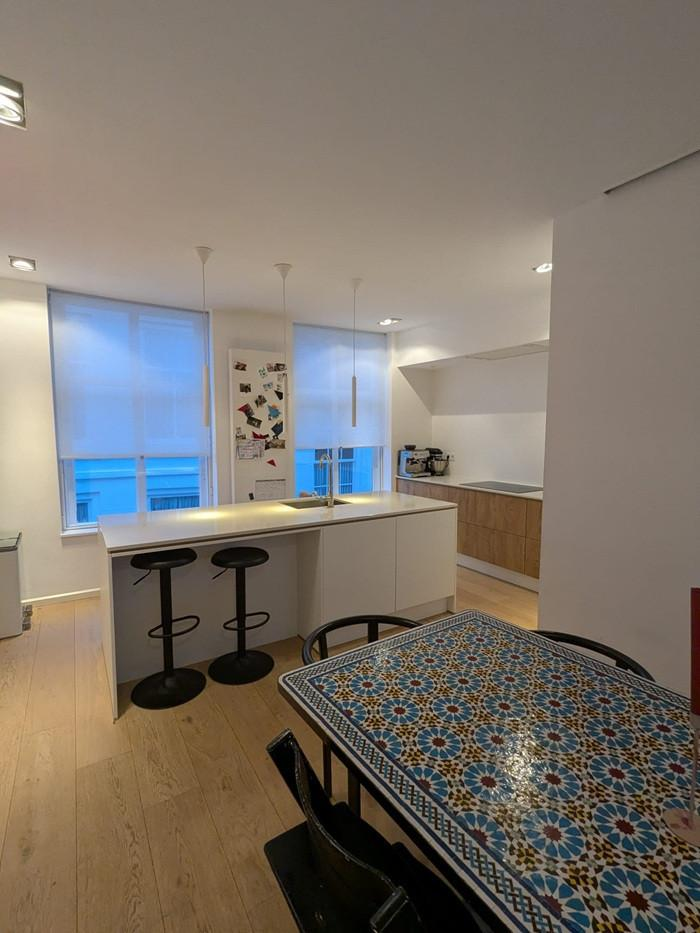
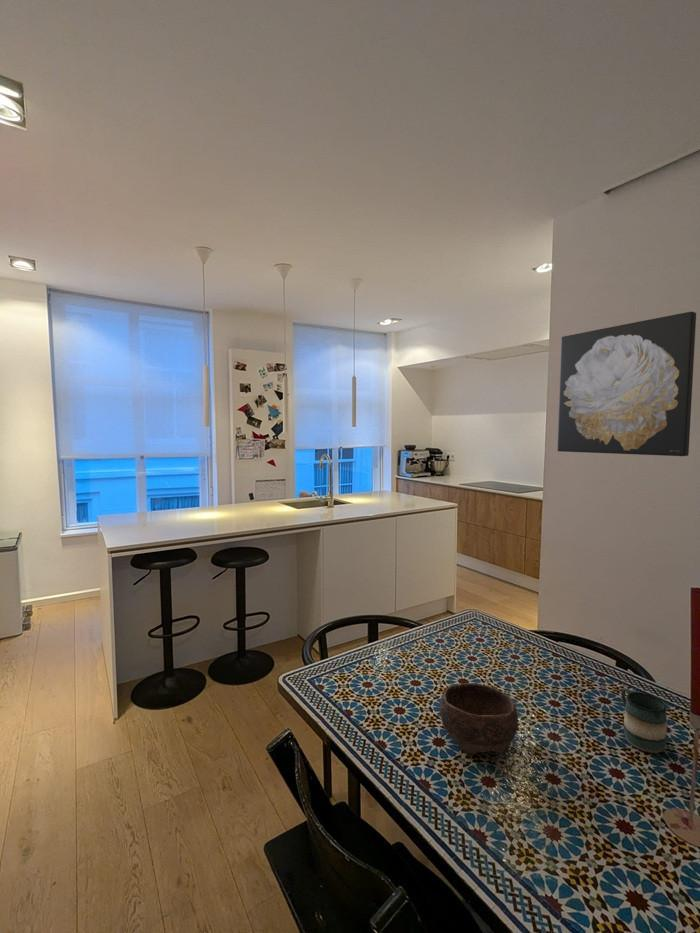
+ mug [620,687,668,754]
+ bowl [439,682,519,756]
+ wall art [557,311,697,457]
